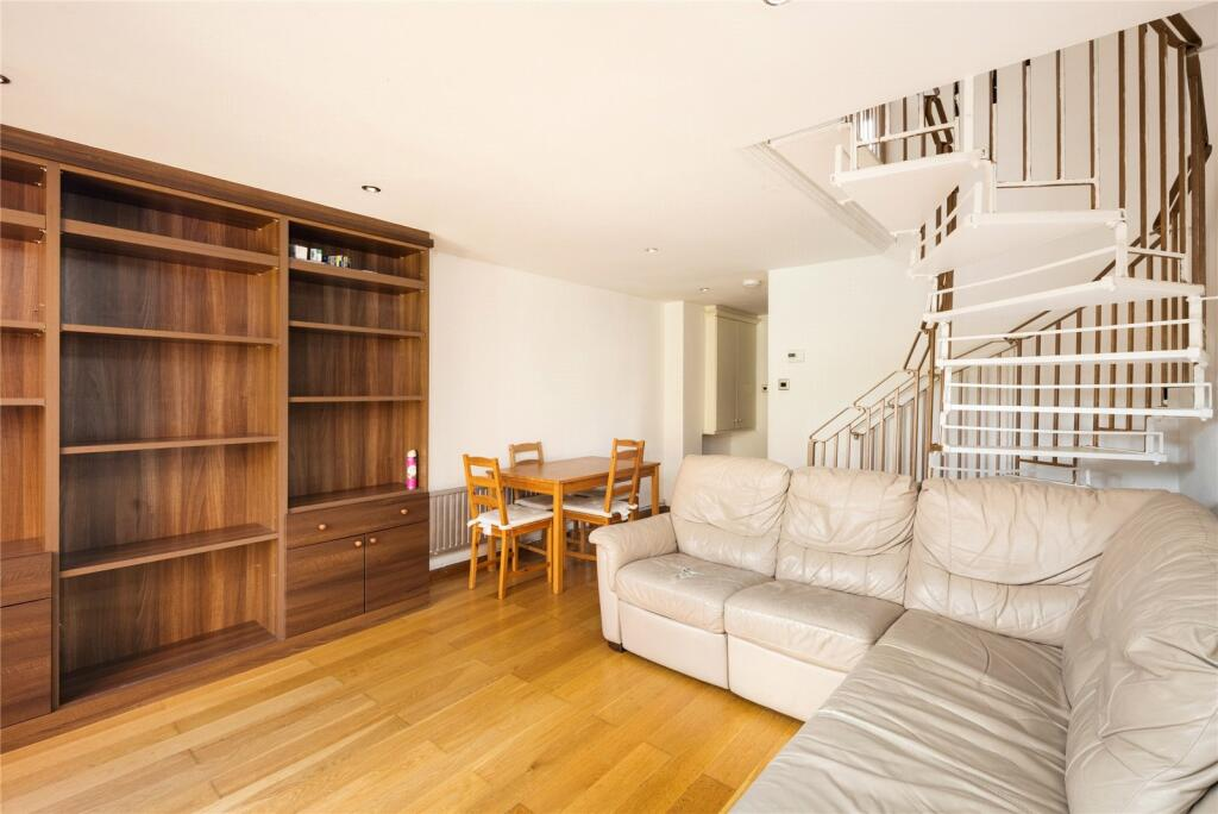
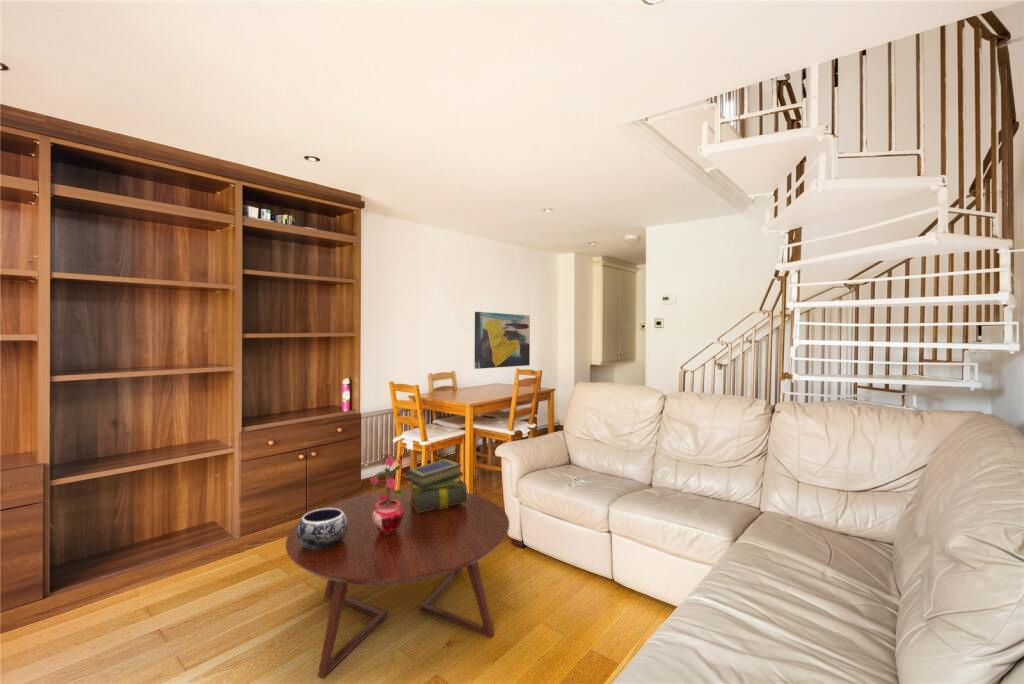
+ coffee table [285,488,510,679]
+ potted plant [369,453,410,535]
+ wall art [474,311,531,370]
+ stack of books [405,458,468,513]
+ decorative bowl [297,507,348,551]
